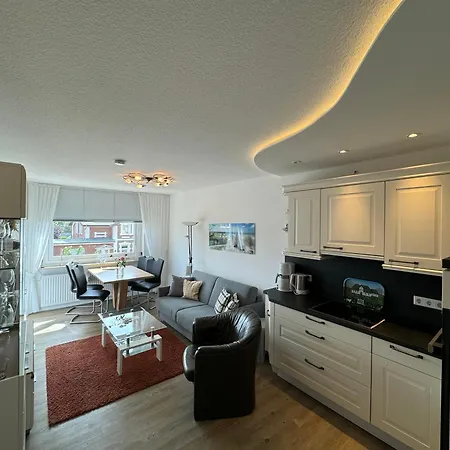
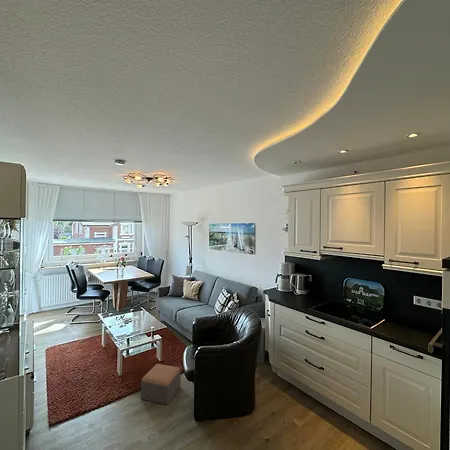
+ footstool [140,363,182,406]
